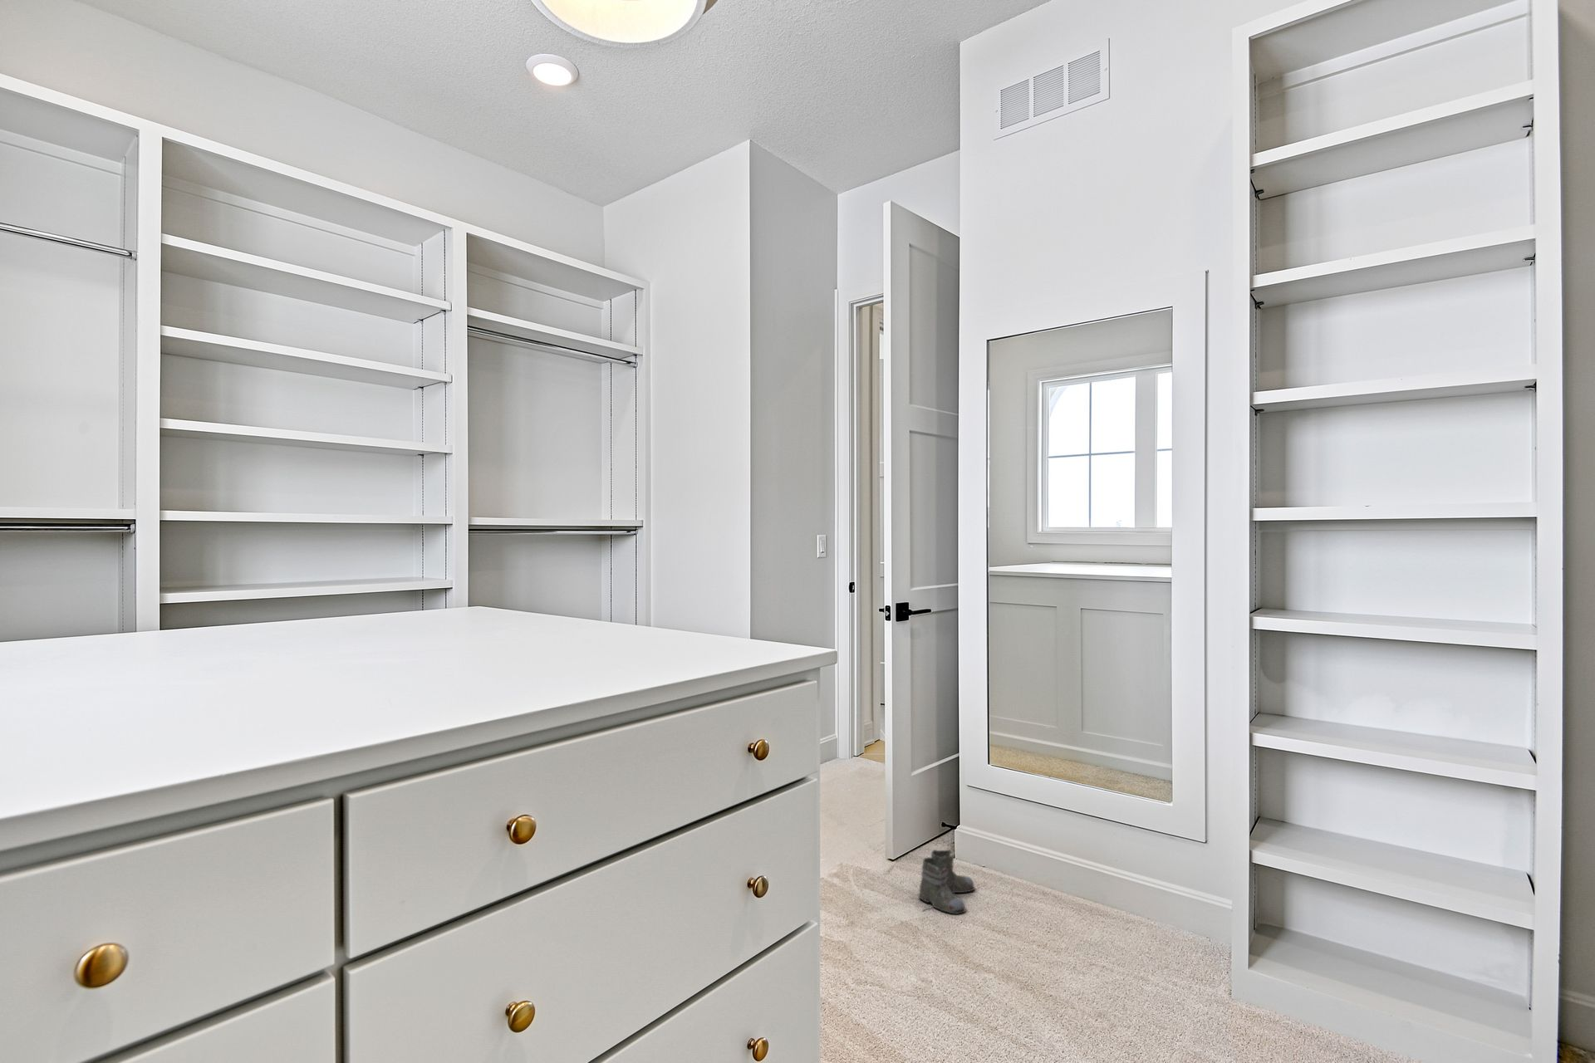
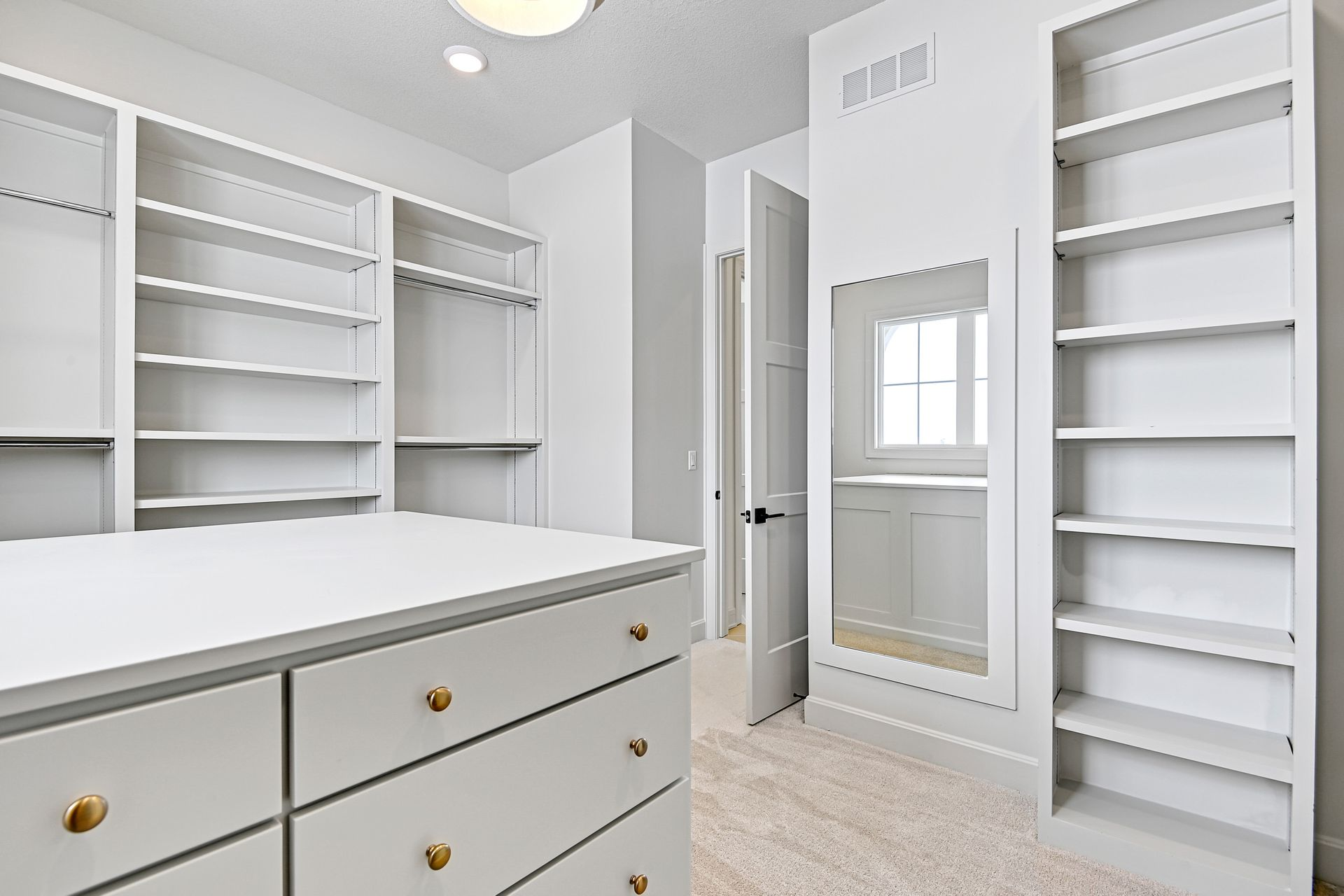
- boots [917,848,976,915]
